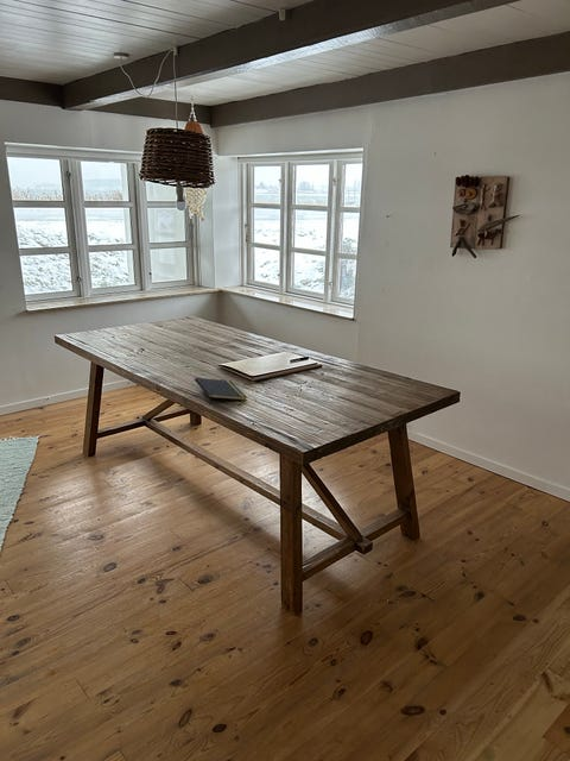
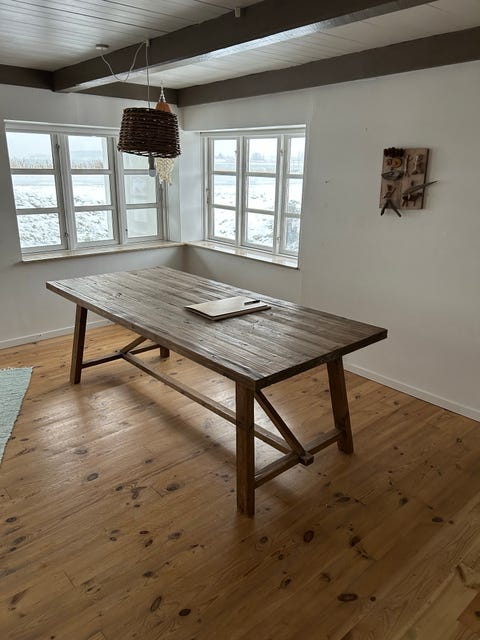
- notepad [194,377,248,404]
